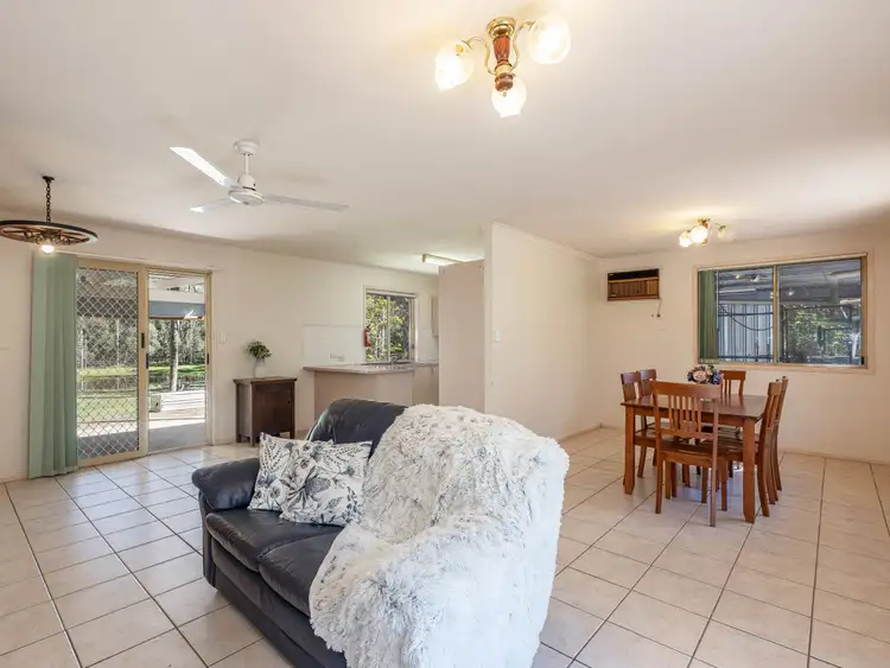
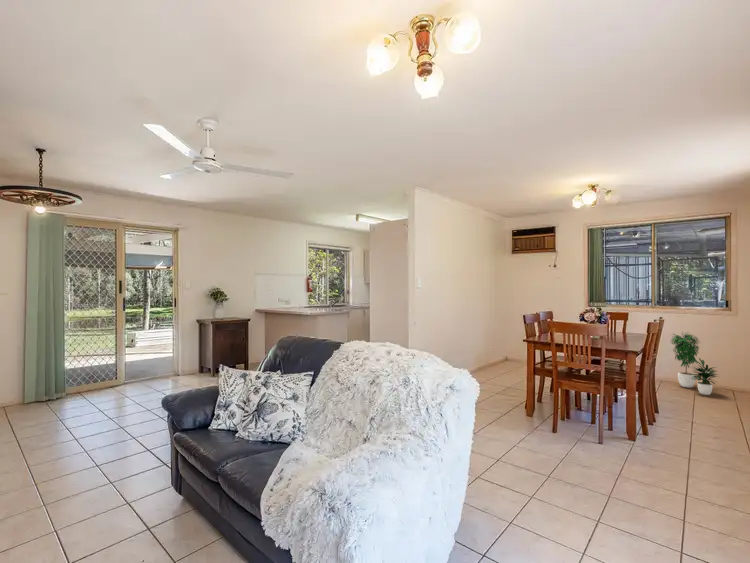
+ potted plant [669,330,720,396]
